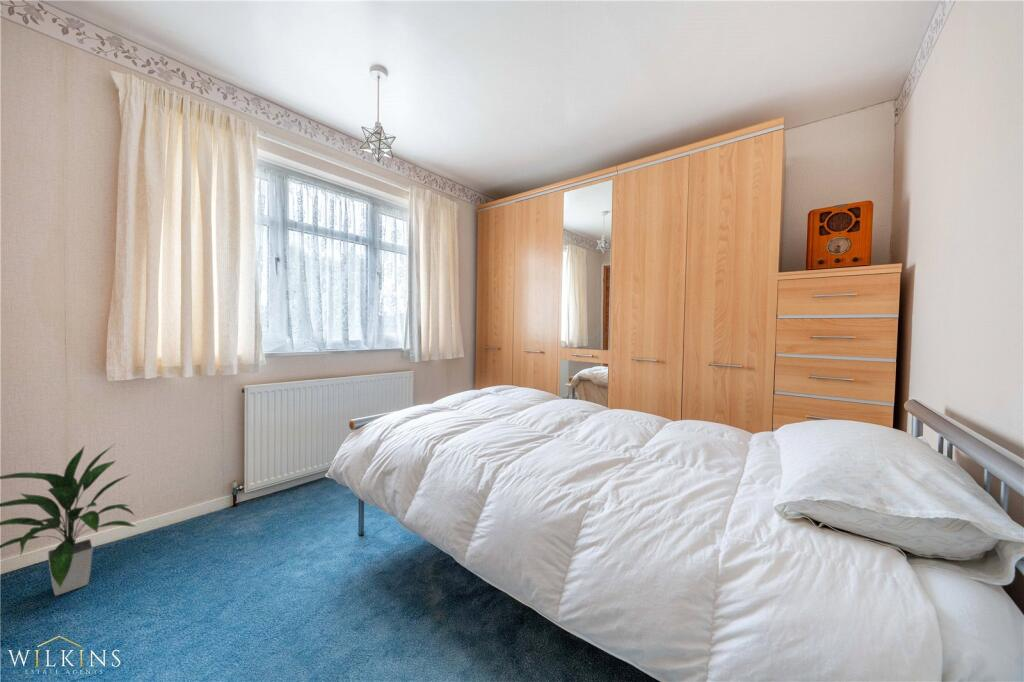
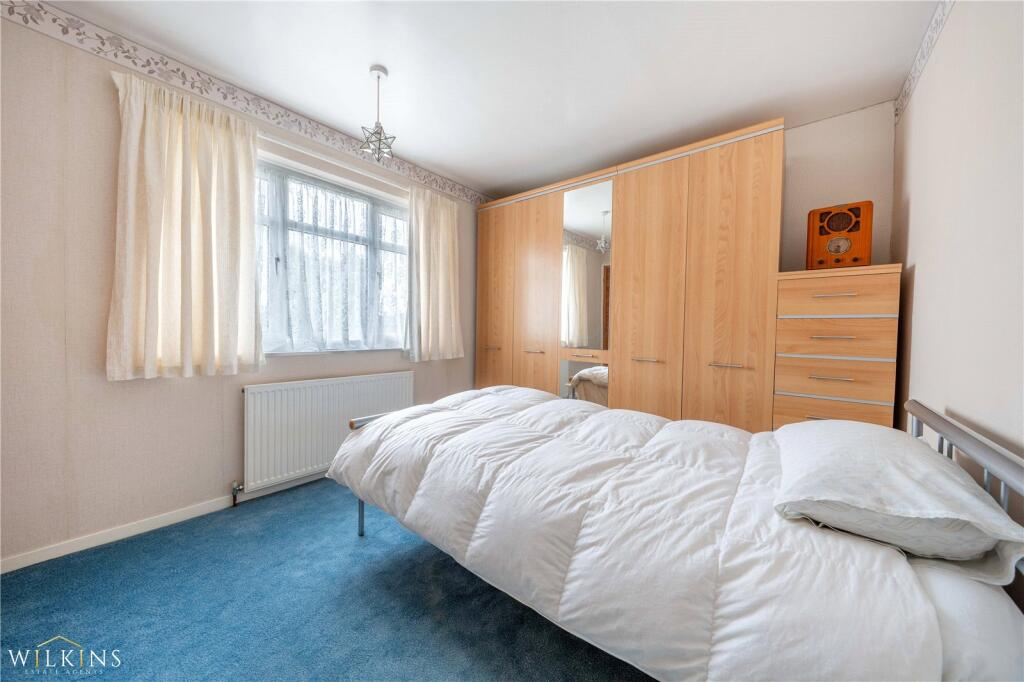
- indoor plant [0,444,138,597]
